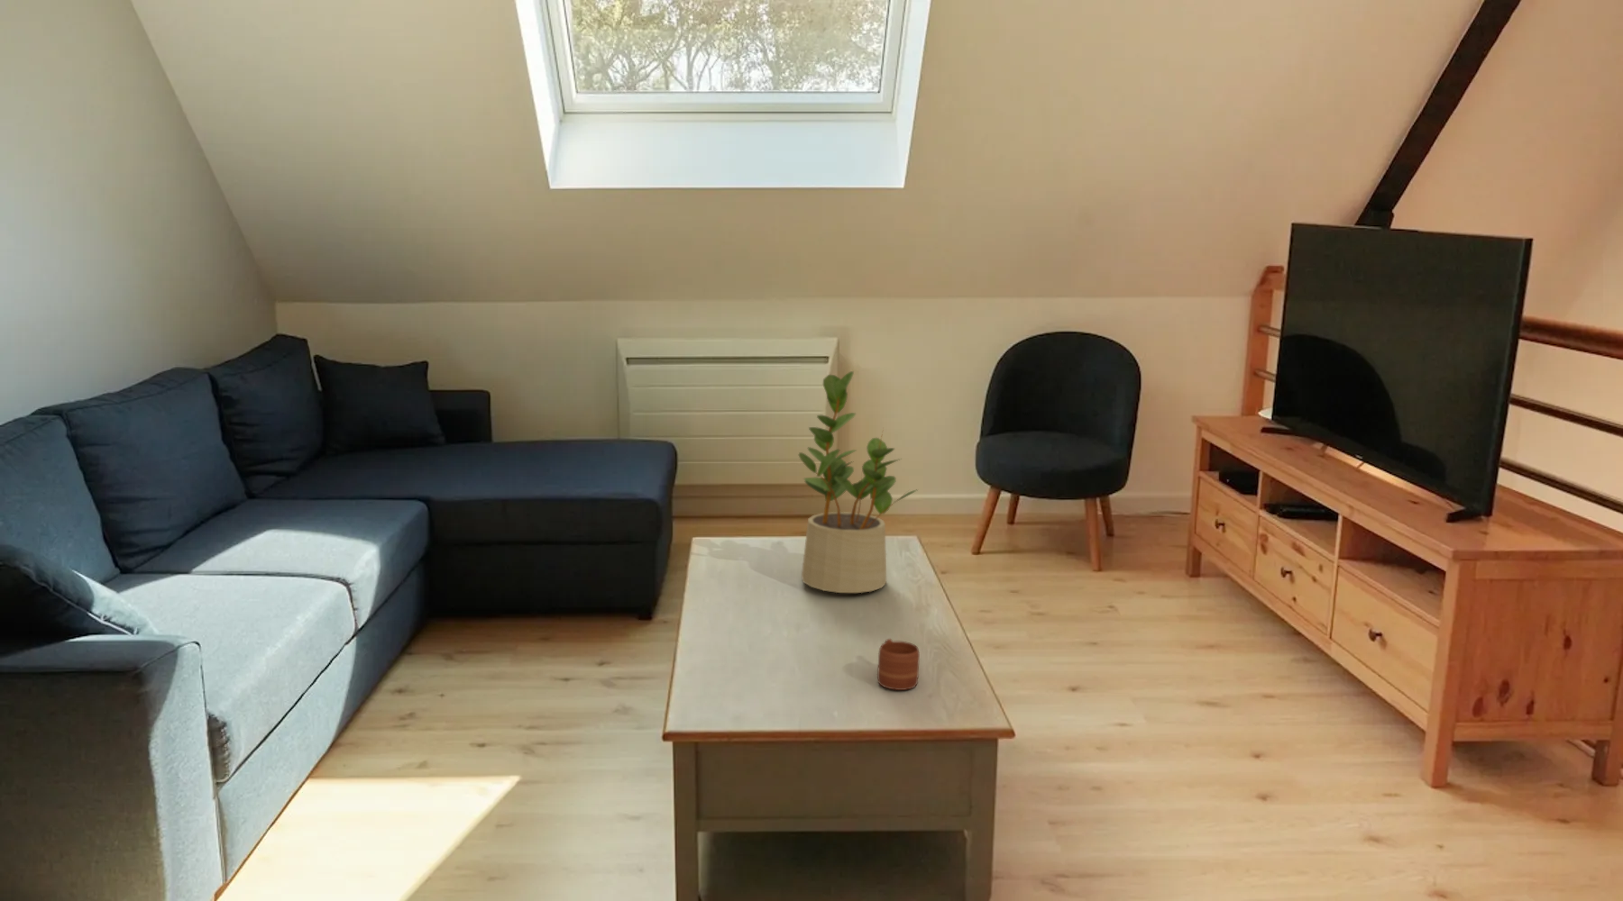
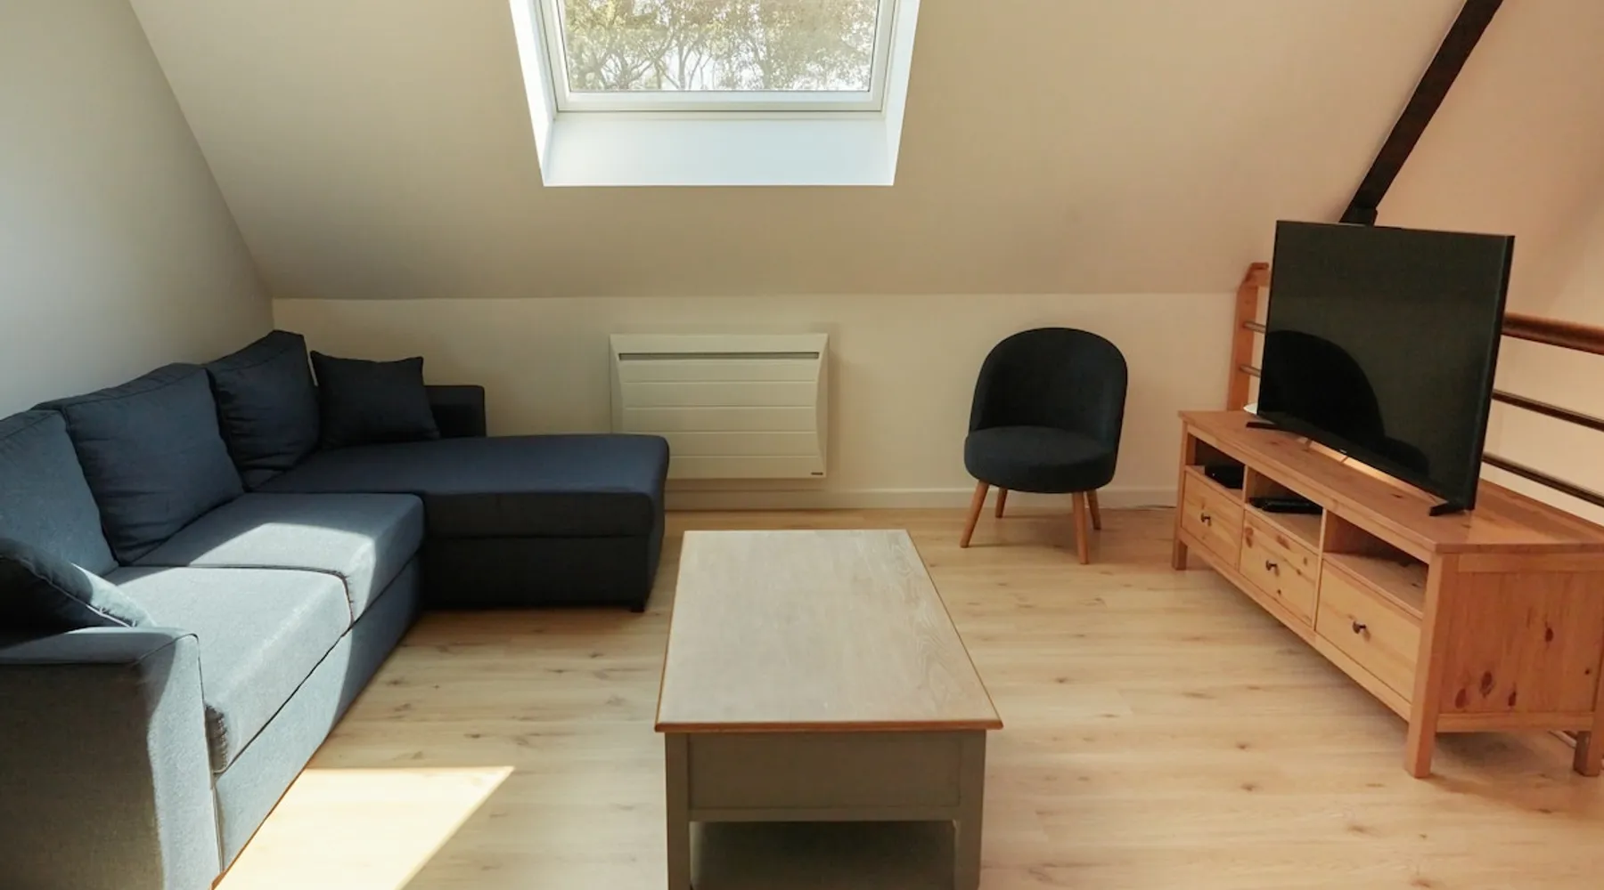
- mug [876,638,920,691]
- potted plant [798,371,919,594]
